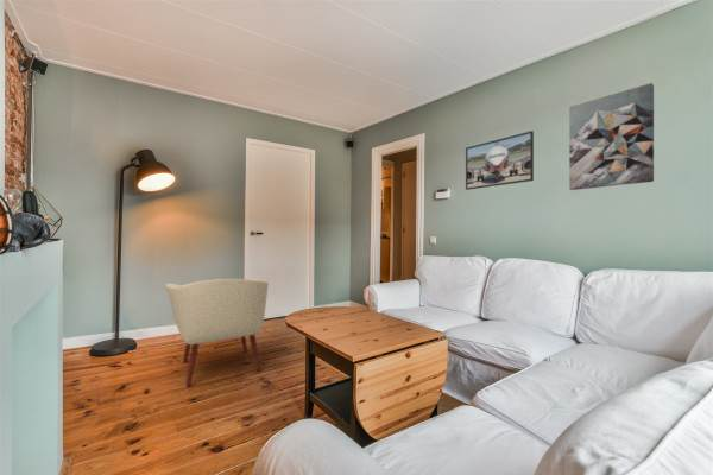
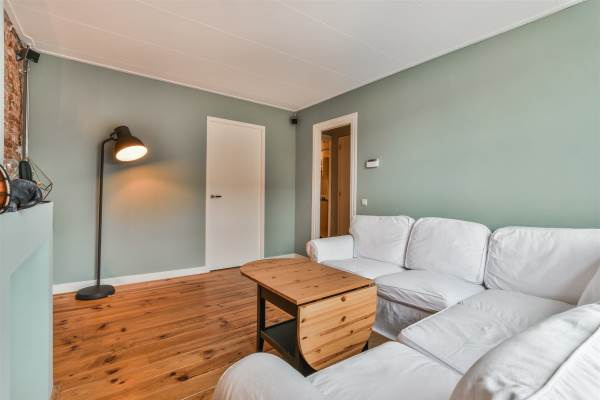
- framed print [465,129,535,191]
- wall art [568,82,655,191]
- armchair [165,277,270,387]
